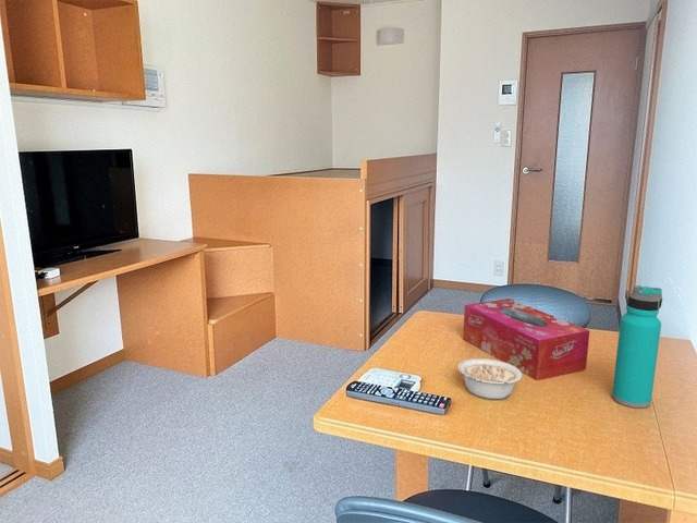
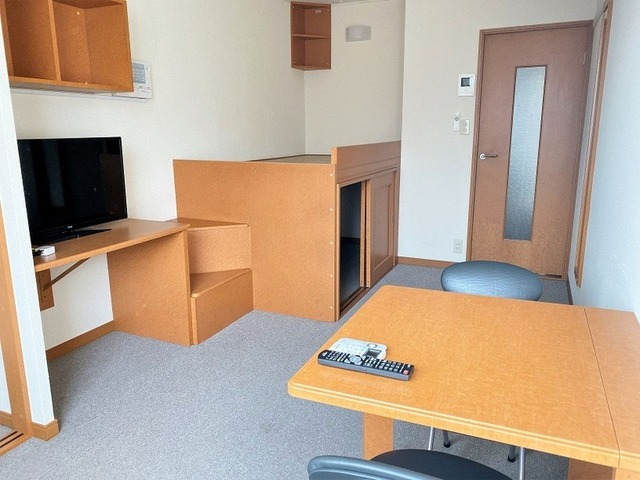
- tissue box [462,297,590,381]
- legume [457,357,523,401]
- water bottle [611,284,663,409]
